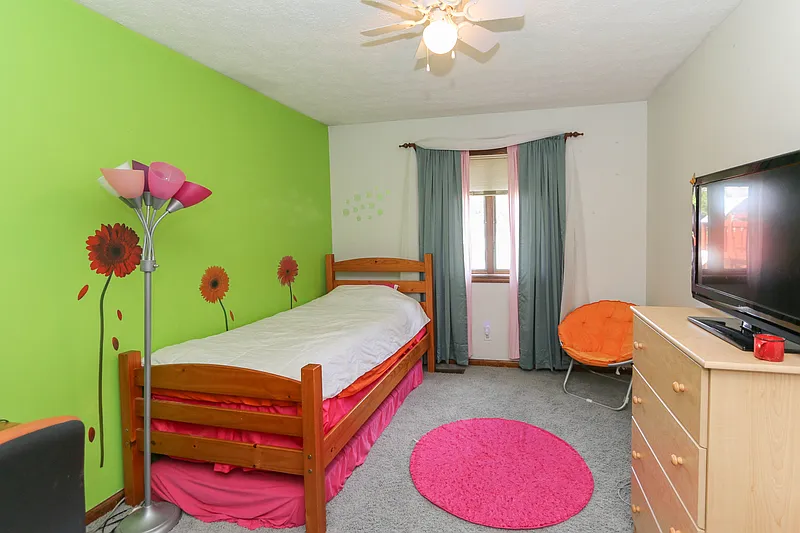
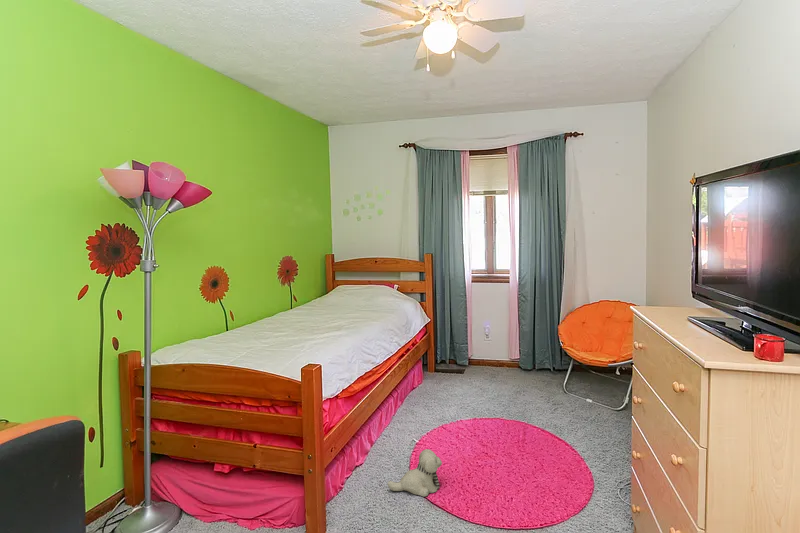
+ plush toy [387,448,443,498]
